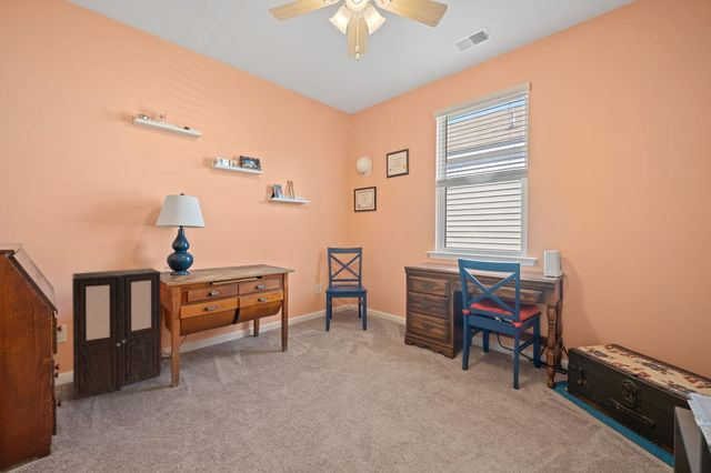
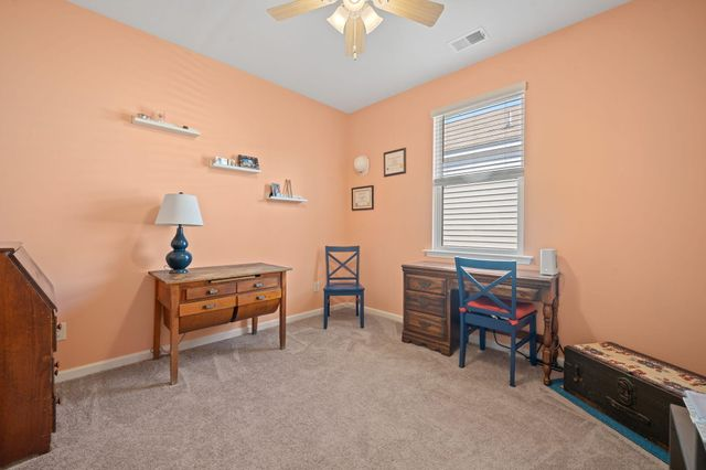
- cabinet [71,268,162,401]
